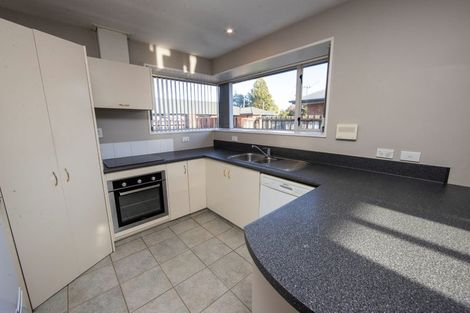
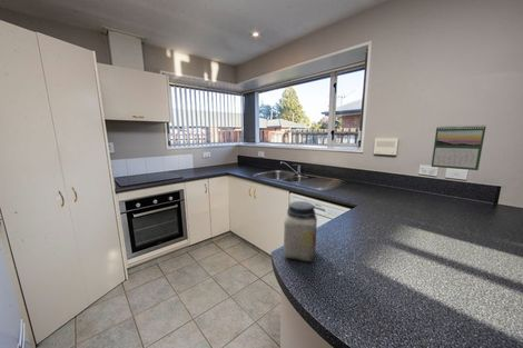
+ jar [283,200,318,264]
+ calendar [431,123,487,171]
